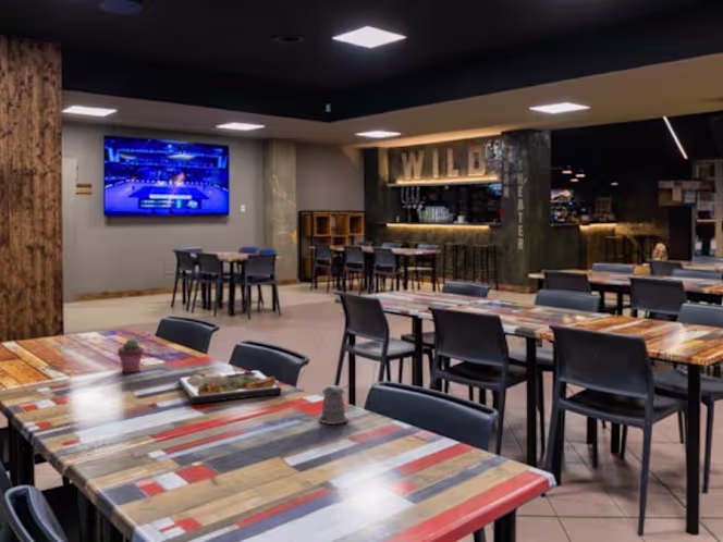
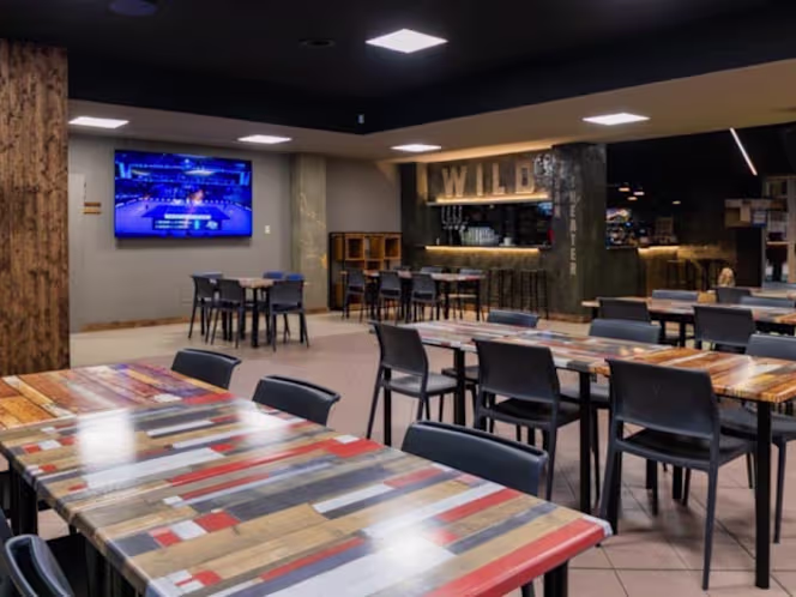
- pepper shaker [318,383,352,426]
- dinner plate [177,369,282,405]
- potted succulent [117,337,145,374]
